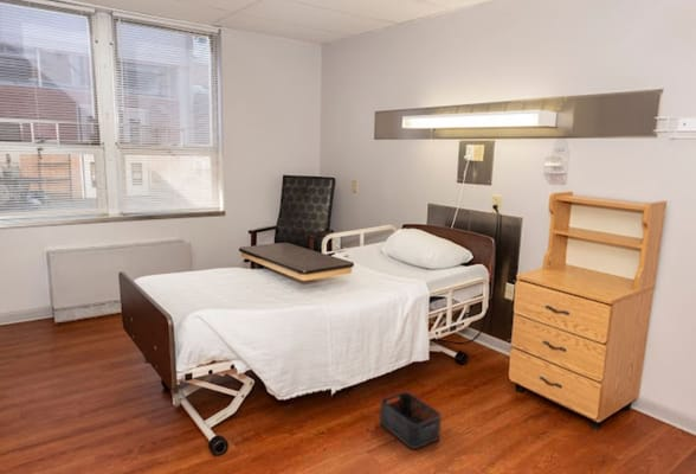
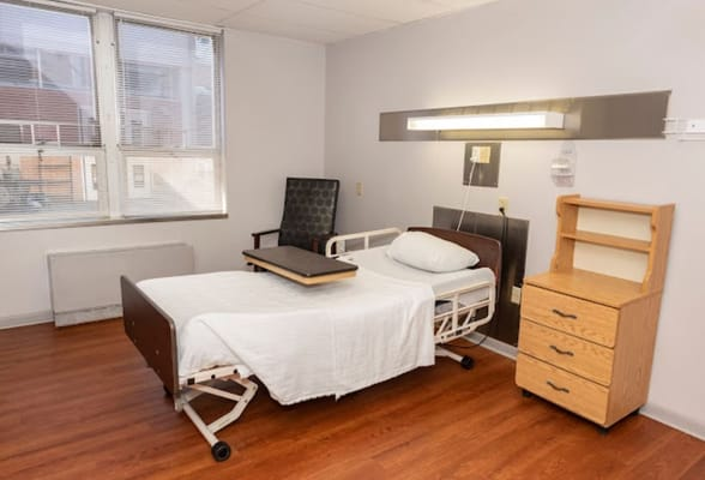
- storage bin [379,391,443,450]
